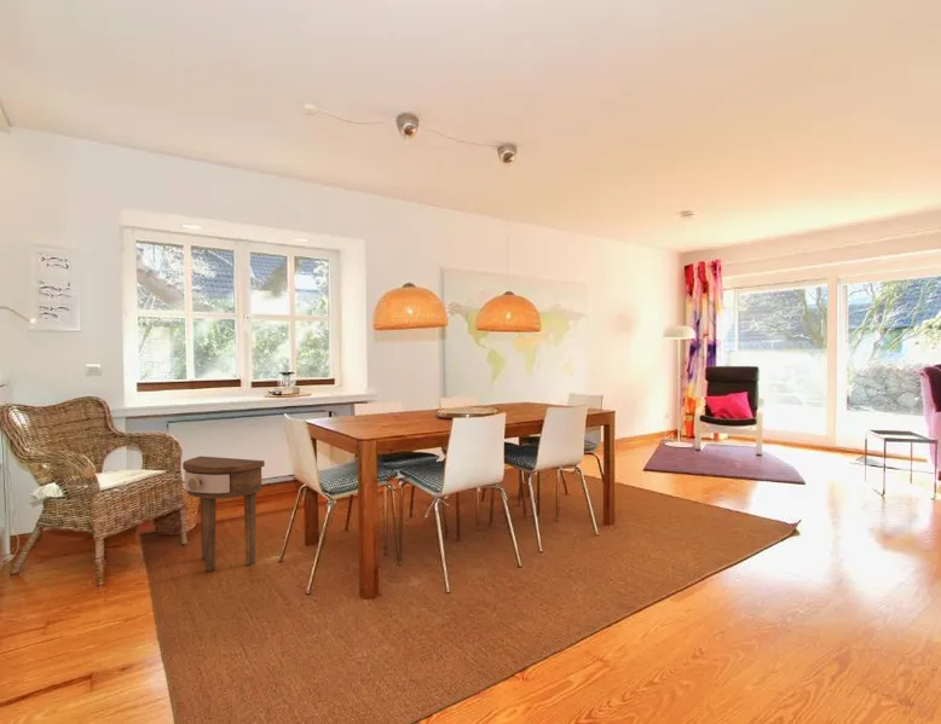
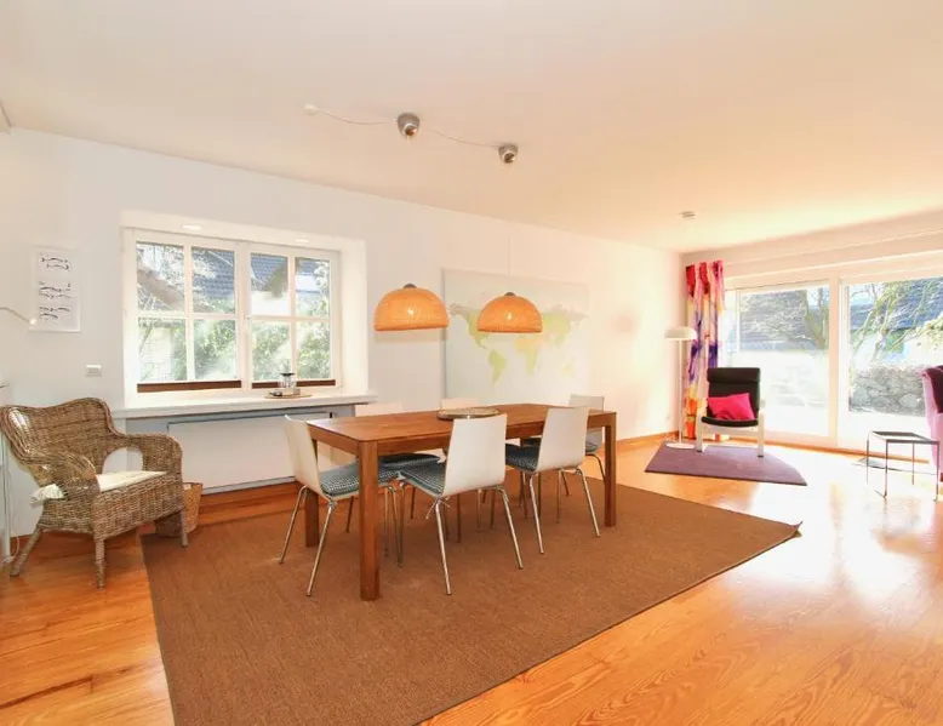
- side table [181,454,266,573]
